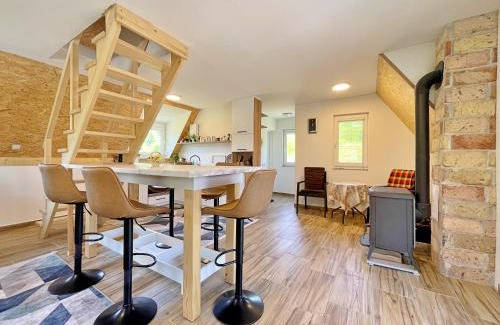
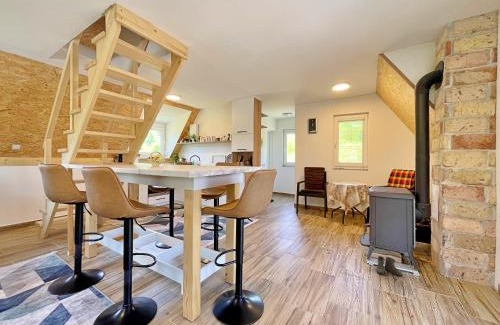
+ boots [374,255,403,277]
